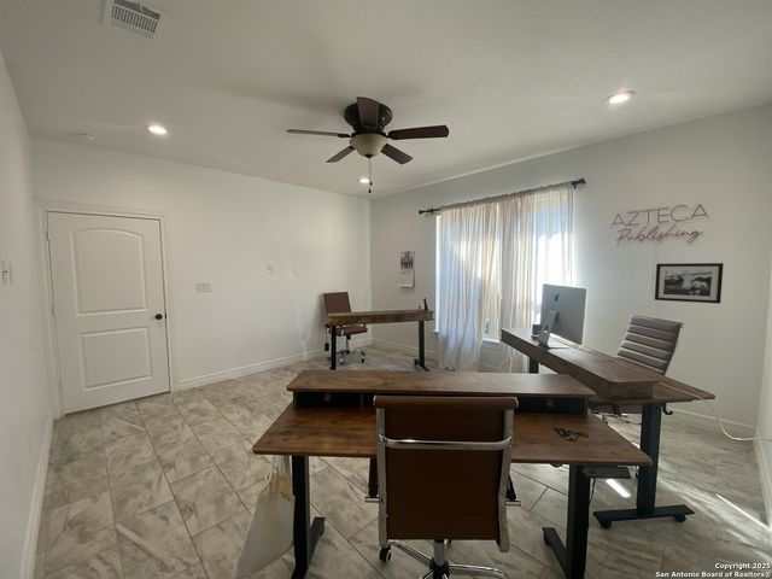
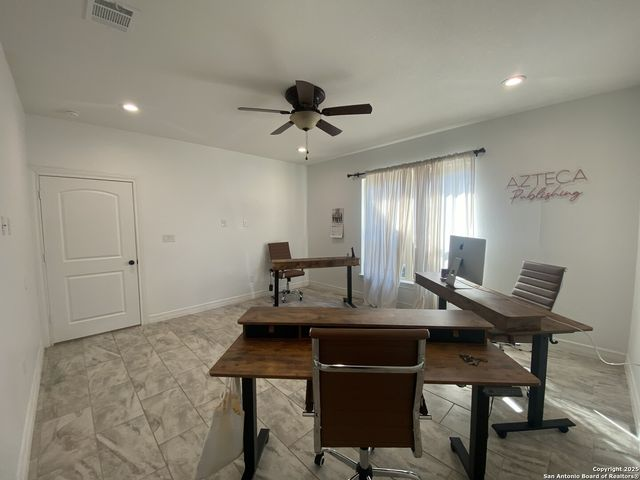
- picture frame [654,262,725,305]
